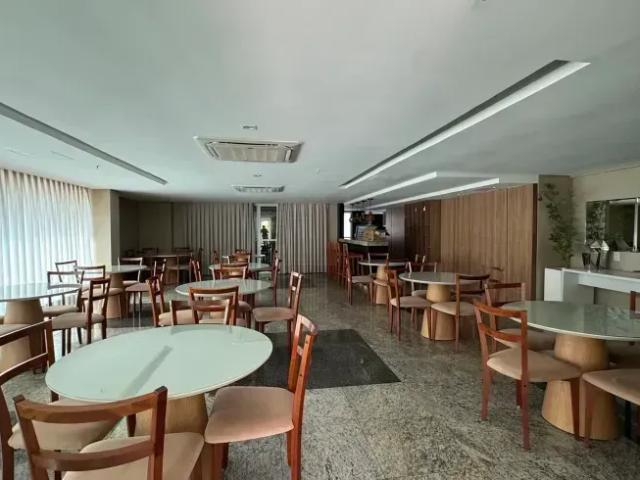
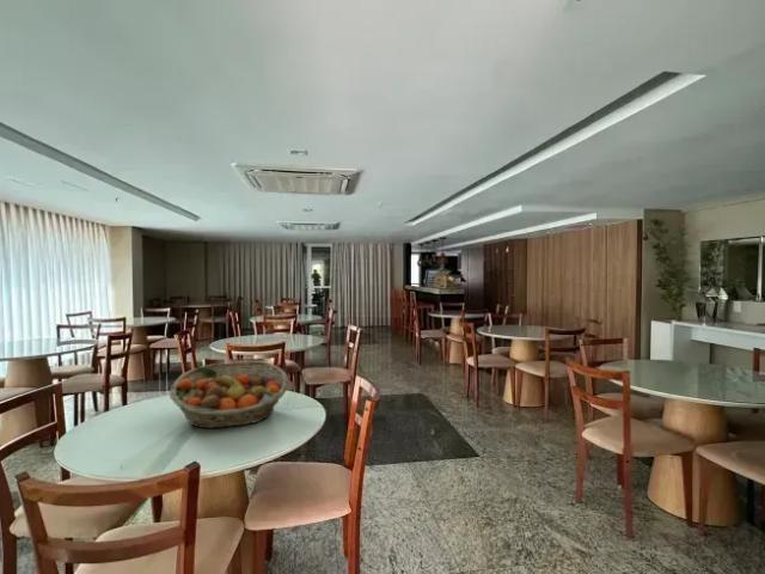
+ fruit basket [169,360,289,429]
